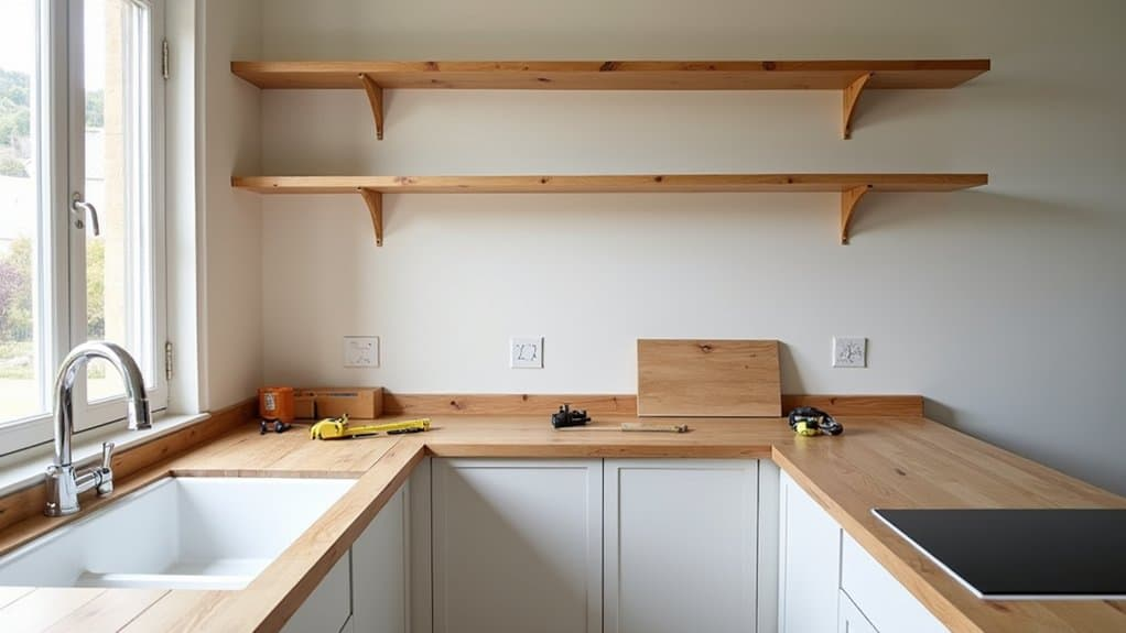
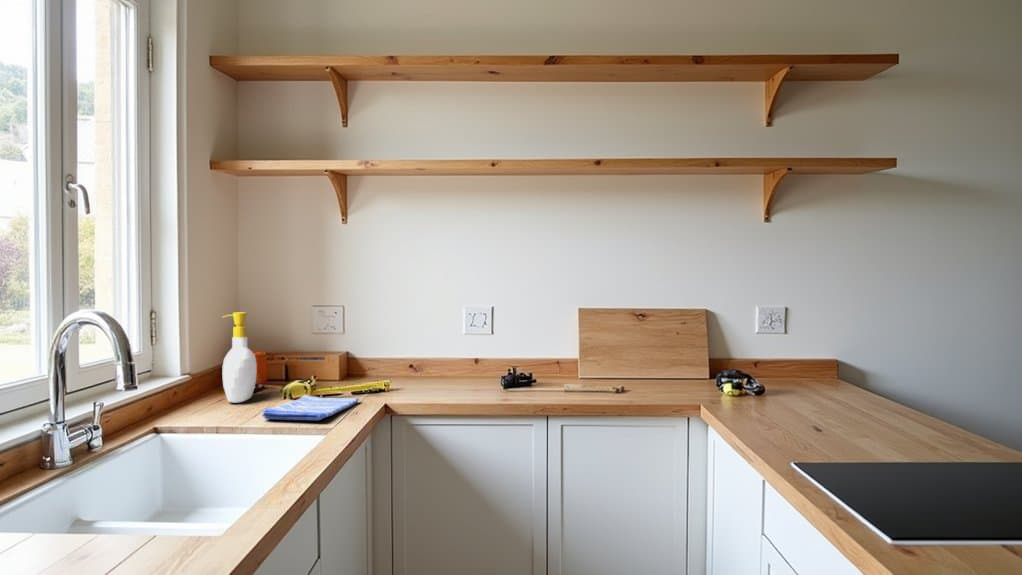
+ dish towel [261,394,360,421]
+ soap bottle [221,311,258,404]
